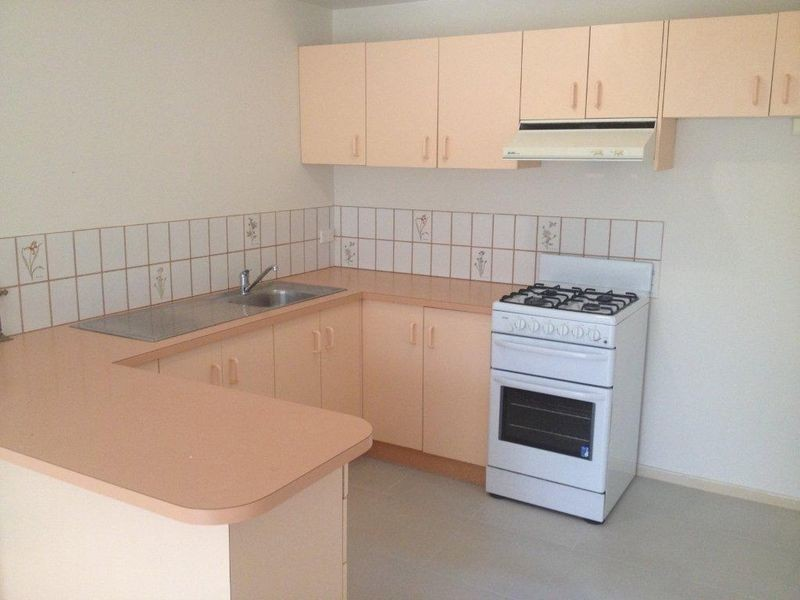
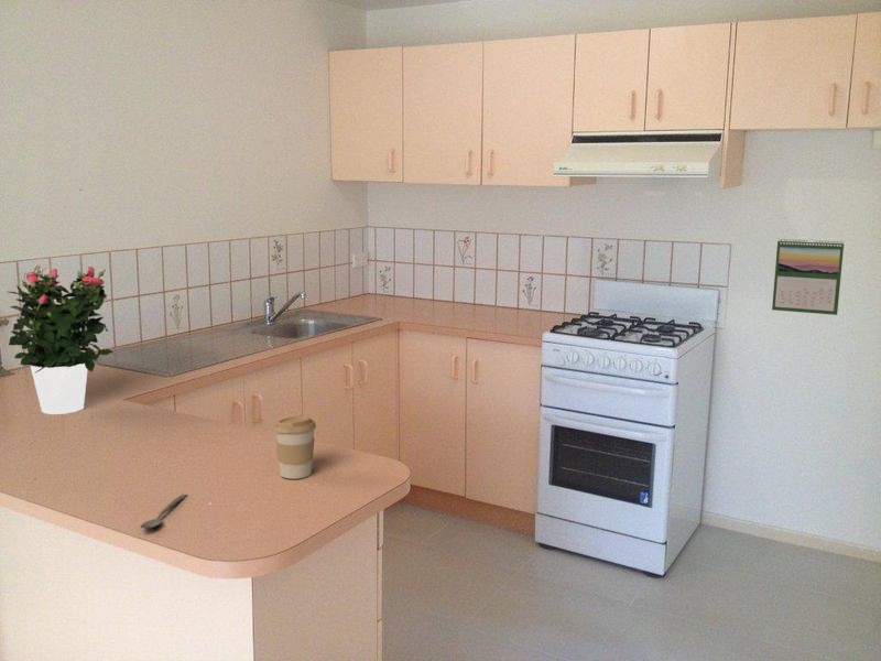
+ calendar [771,238,845,316]
+ spoon [139,494,188,530]
+ potted flower [7,266,115,415]
+ coffee cup [273,415,317,480]
